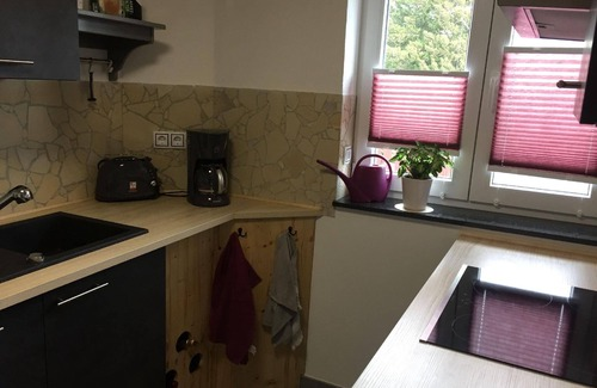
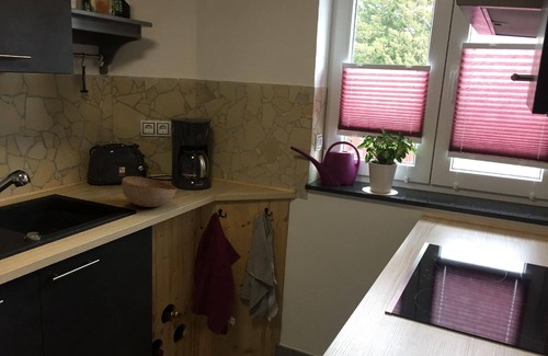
+ bowl [121,175,178,208]
